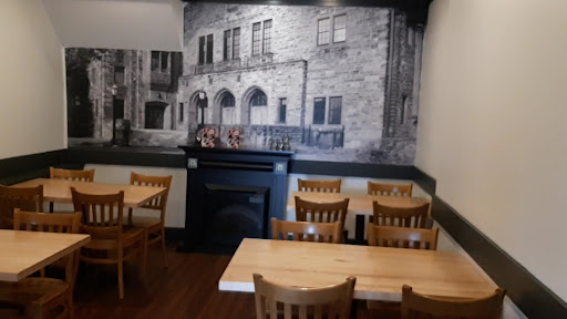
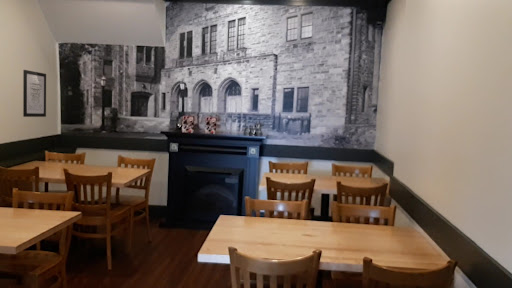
+ wall art [22,69,47,118]
